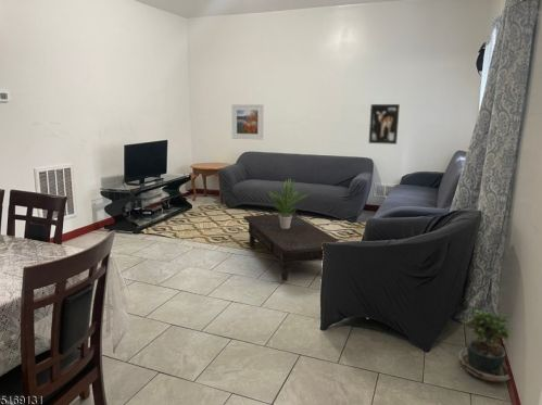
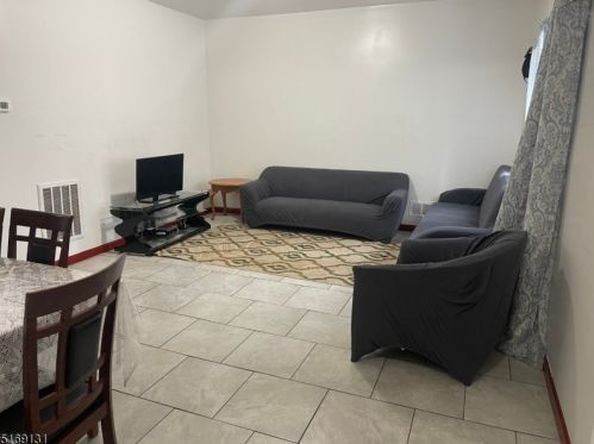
- potted plant [267,177,311,229]
- wall art [367,103,401,145]
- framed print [231,103,264,141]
- potted plant [458,308,514,382]
- coffee table [242,213,341,282]
